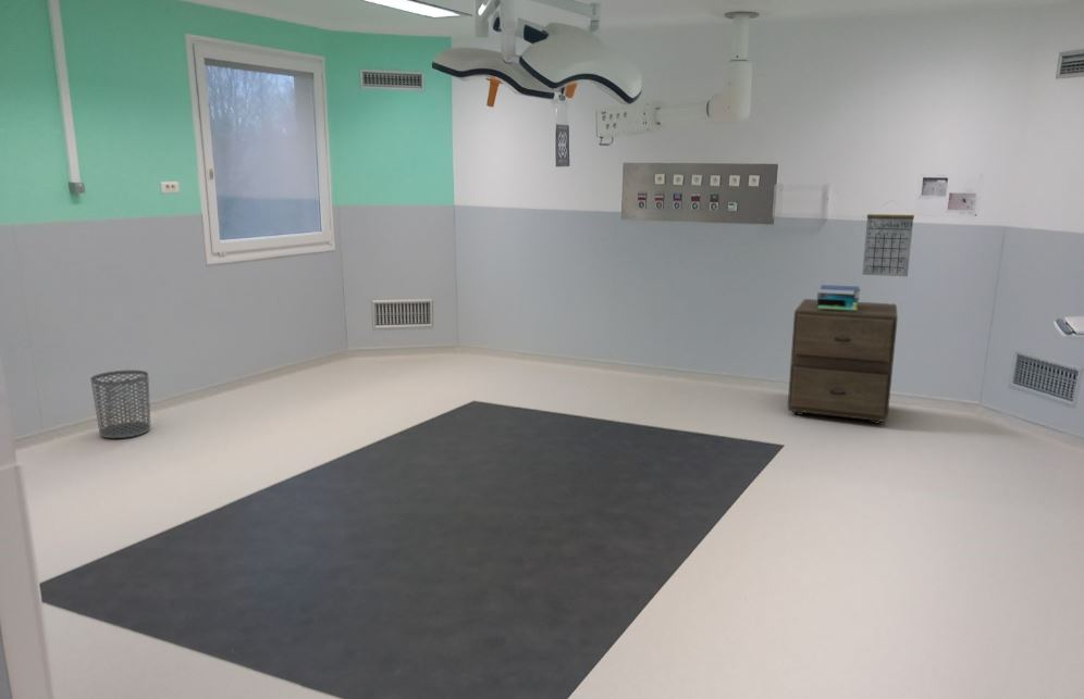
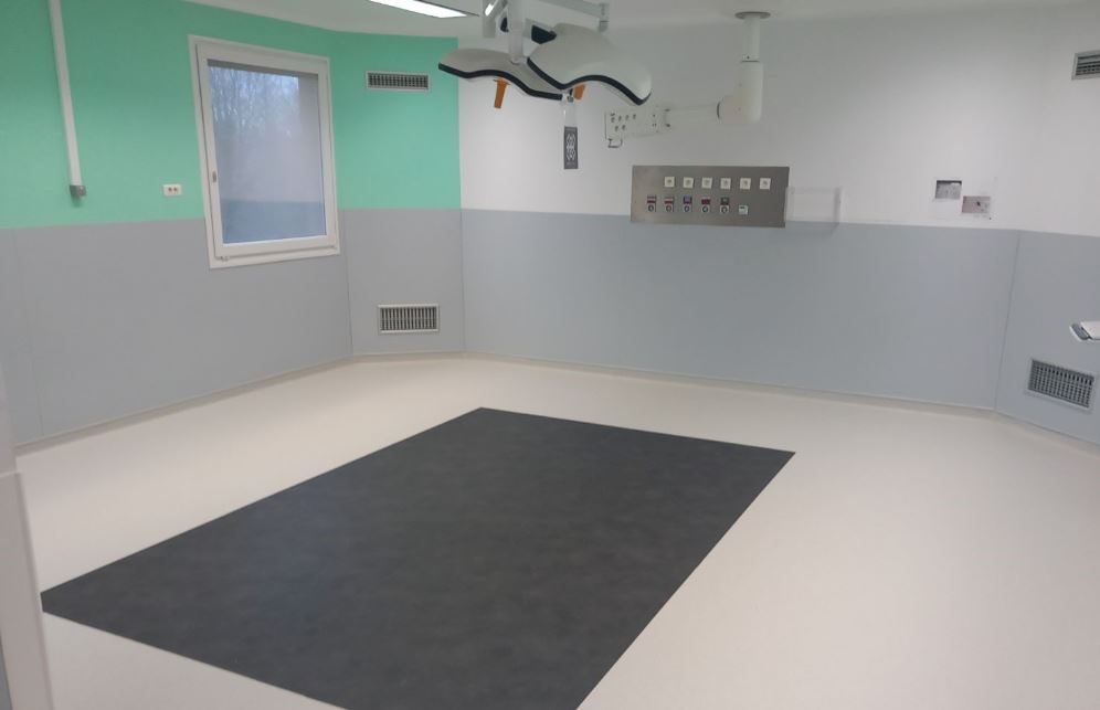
- calendar [861,200,915,278]
- waste bin [89,370,151,439]
- filing cabinet [787,298,899,425]
- binder [816,284,862,311]
